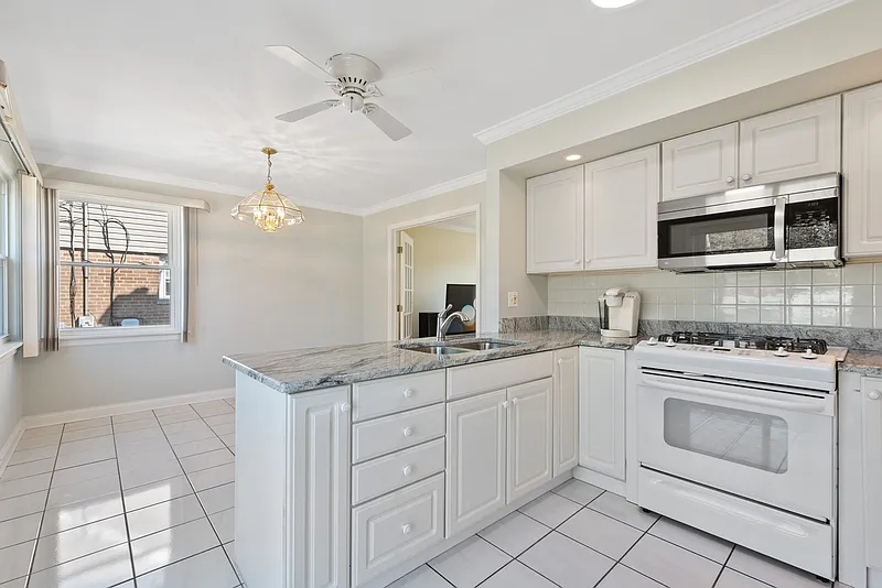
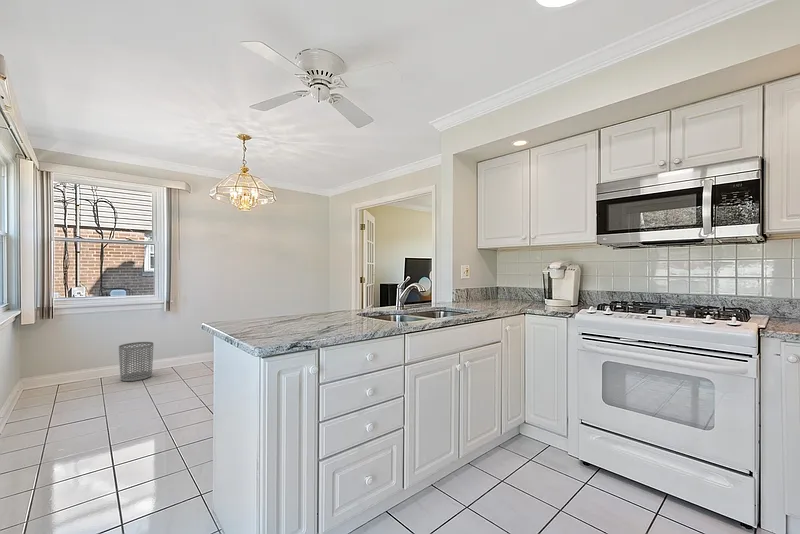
+ waste bin [118,341,154,382]
